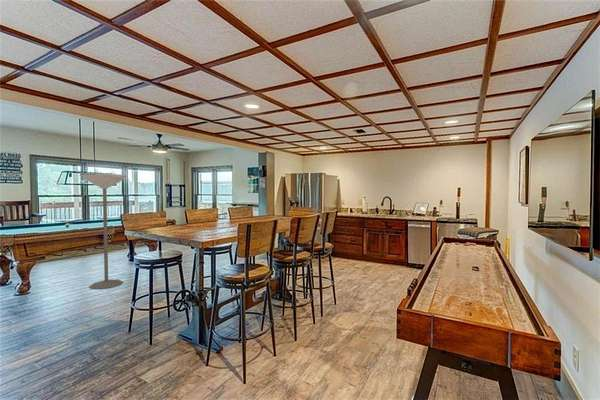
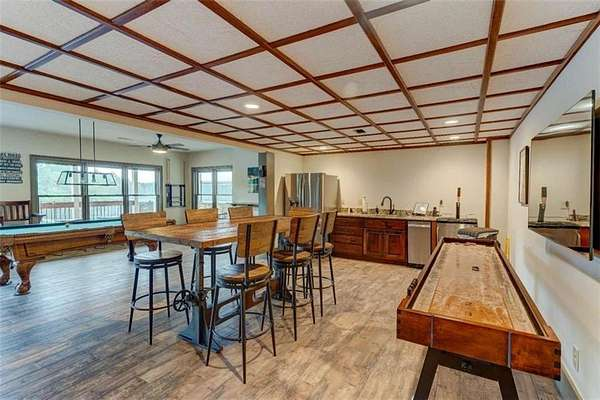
- floor lamp [79,173,128,290]
